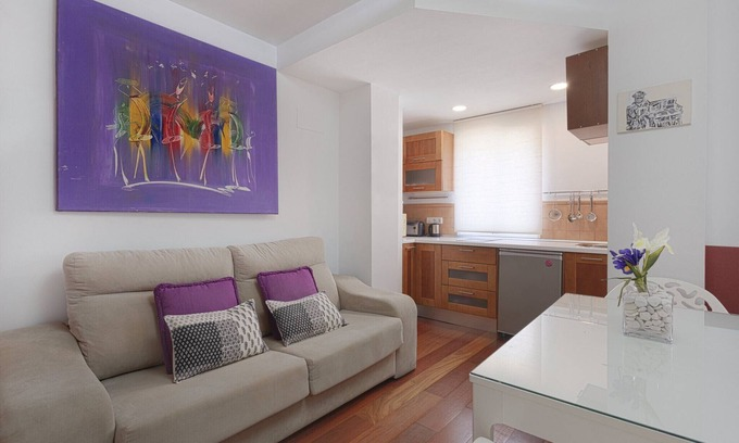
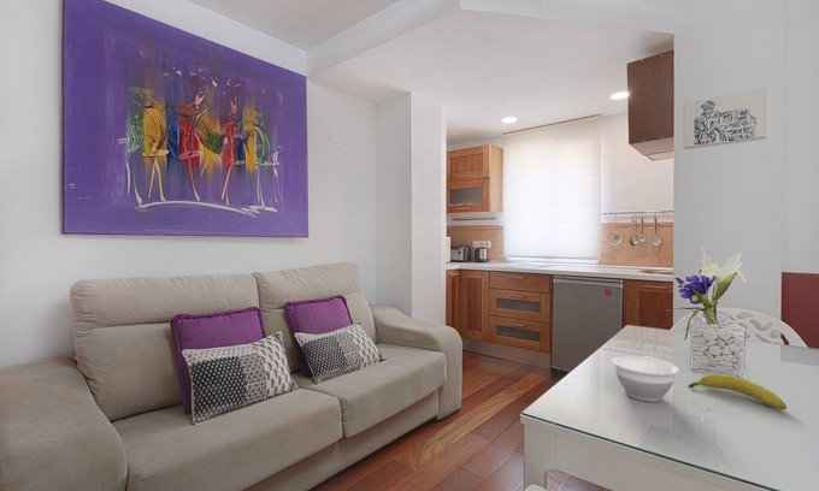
+ bowl [611,355,680,403]
+ fruit [688,373,788,410]
